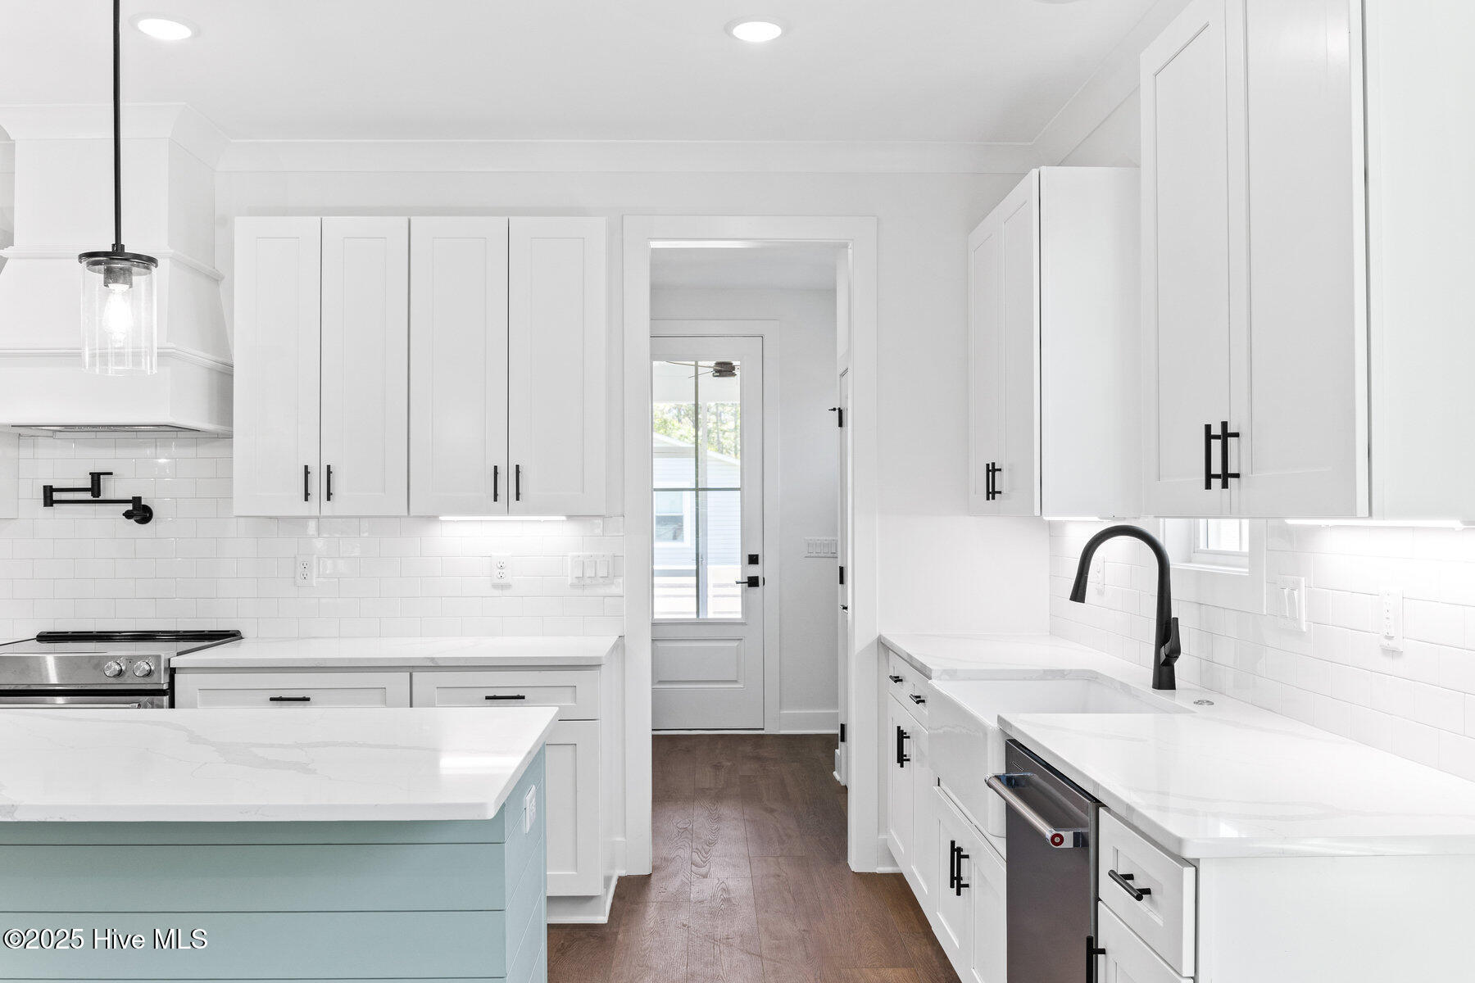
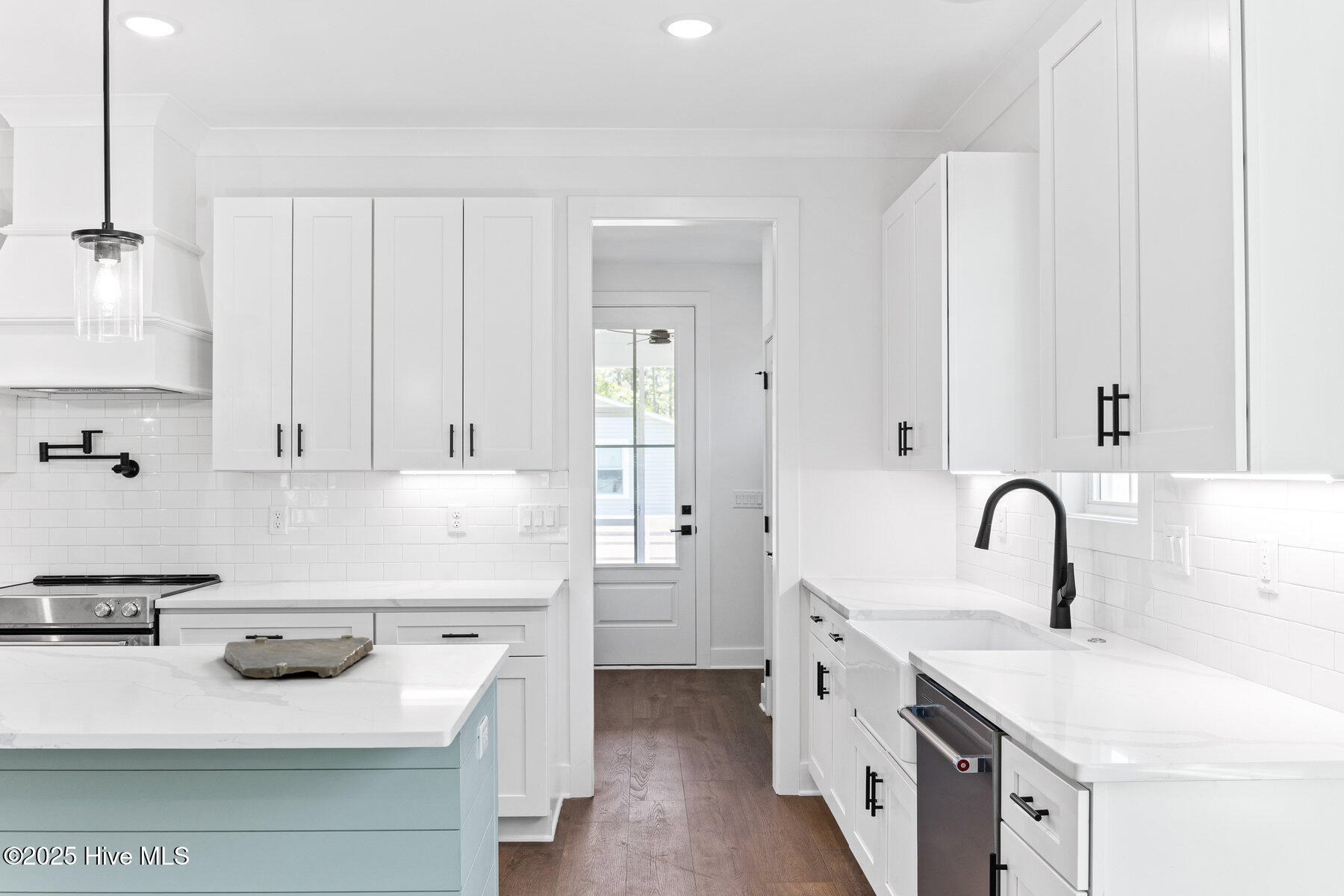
+ cutting board [223,633,374,679]
